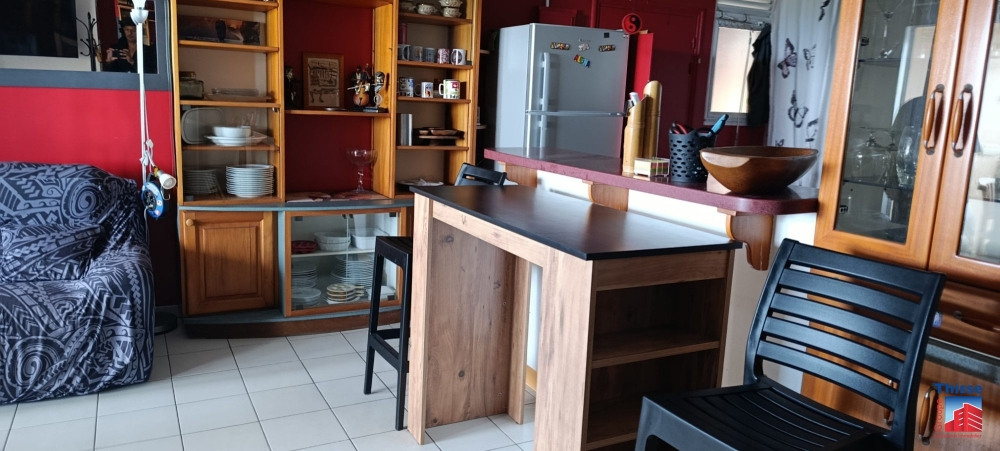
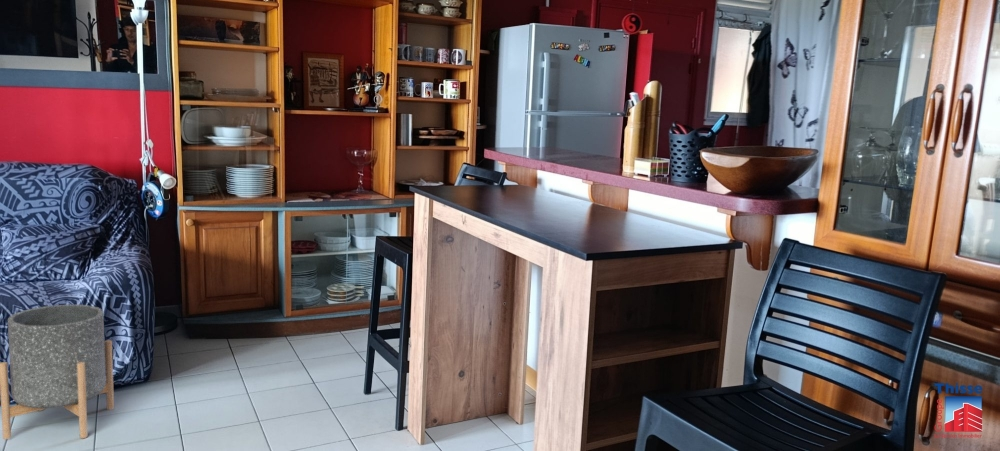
+ planter [0,304,115,440]
